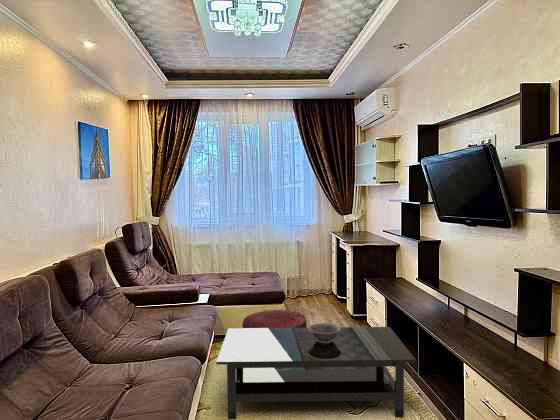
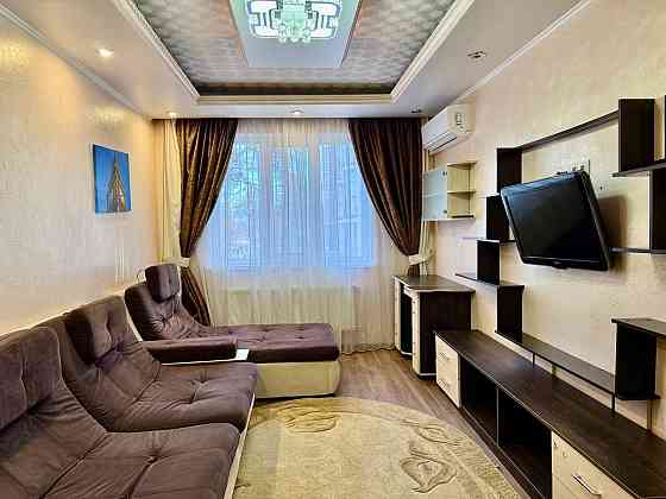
- decorative bowl [308,322,341,343]
- coffee table [215,326,417,420]
- pouf [241,308,308,328]
